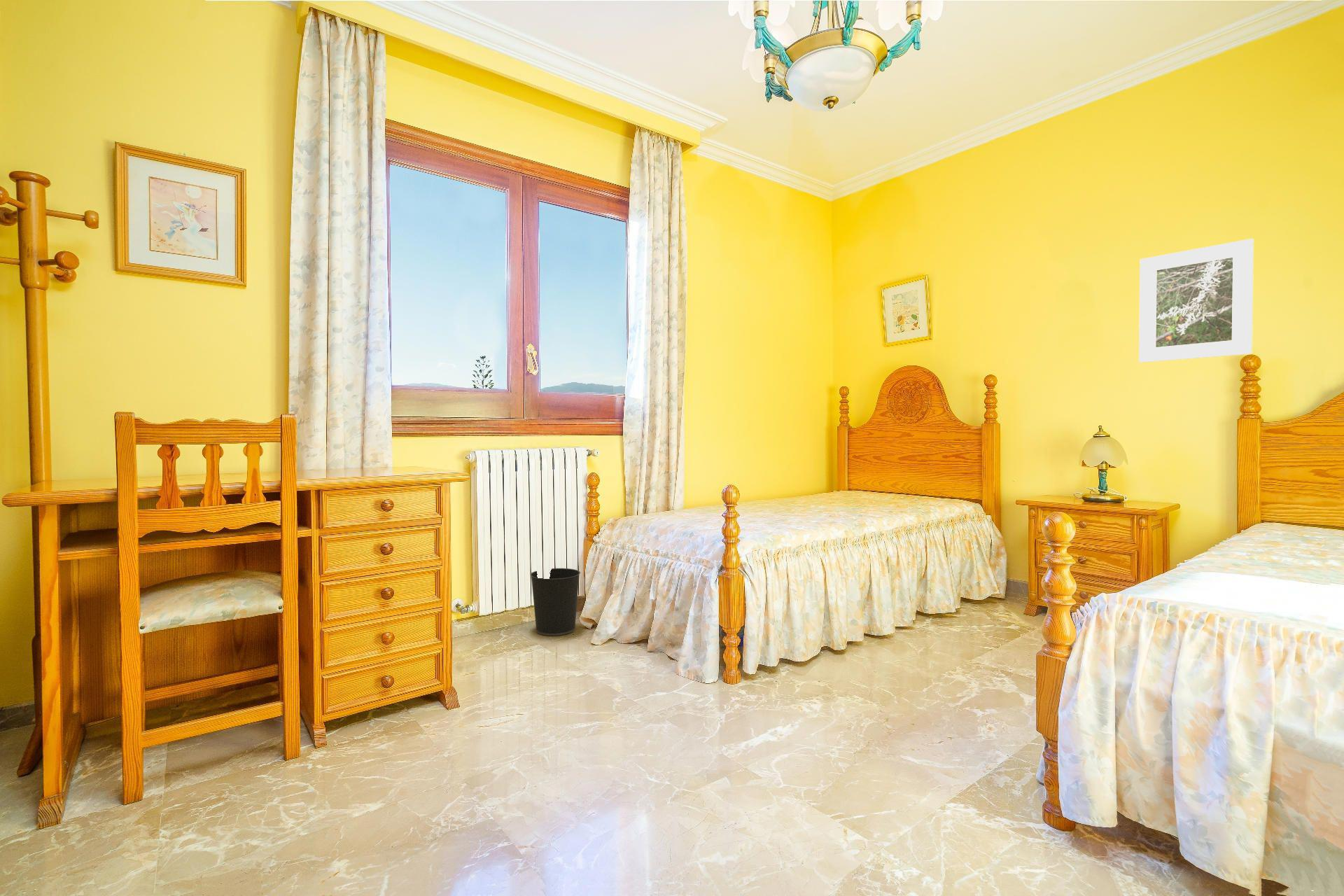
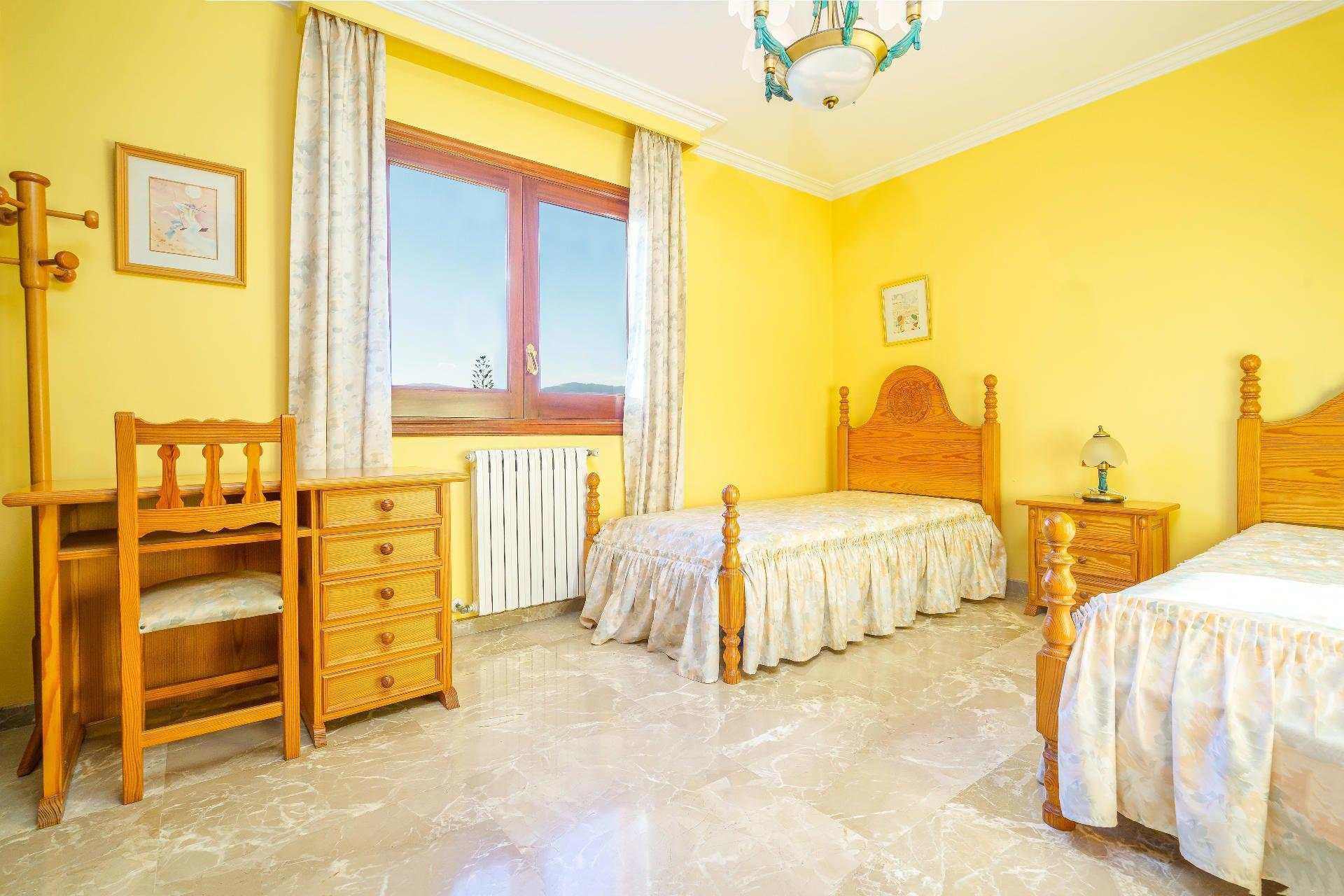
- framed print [1138,238,1254,363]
- wastebasket [530,568,581,636]
